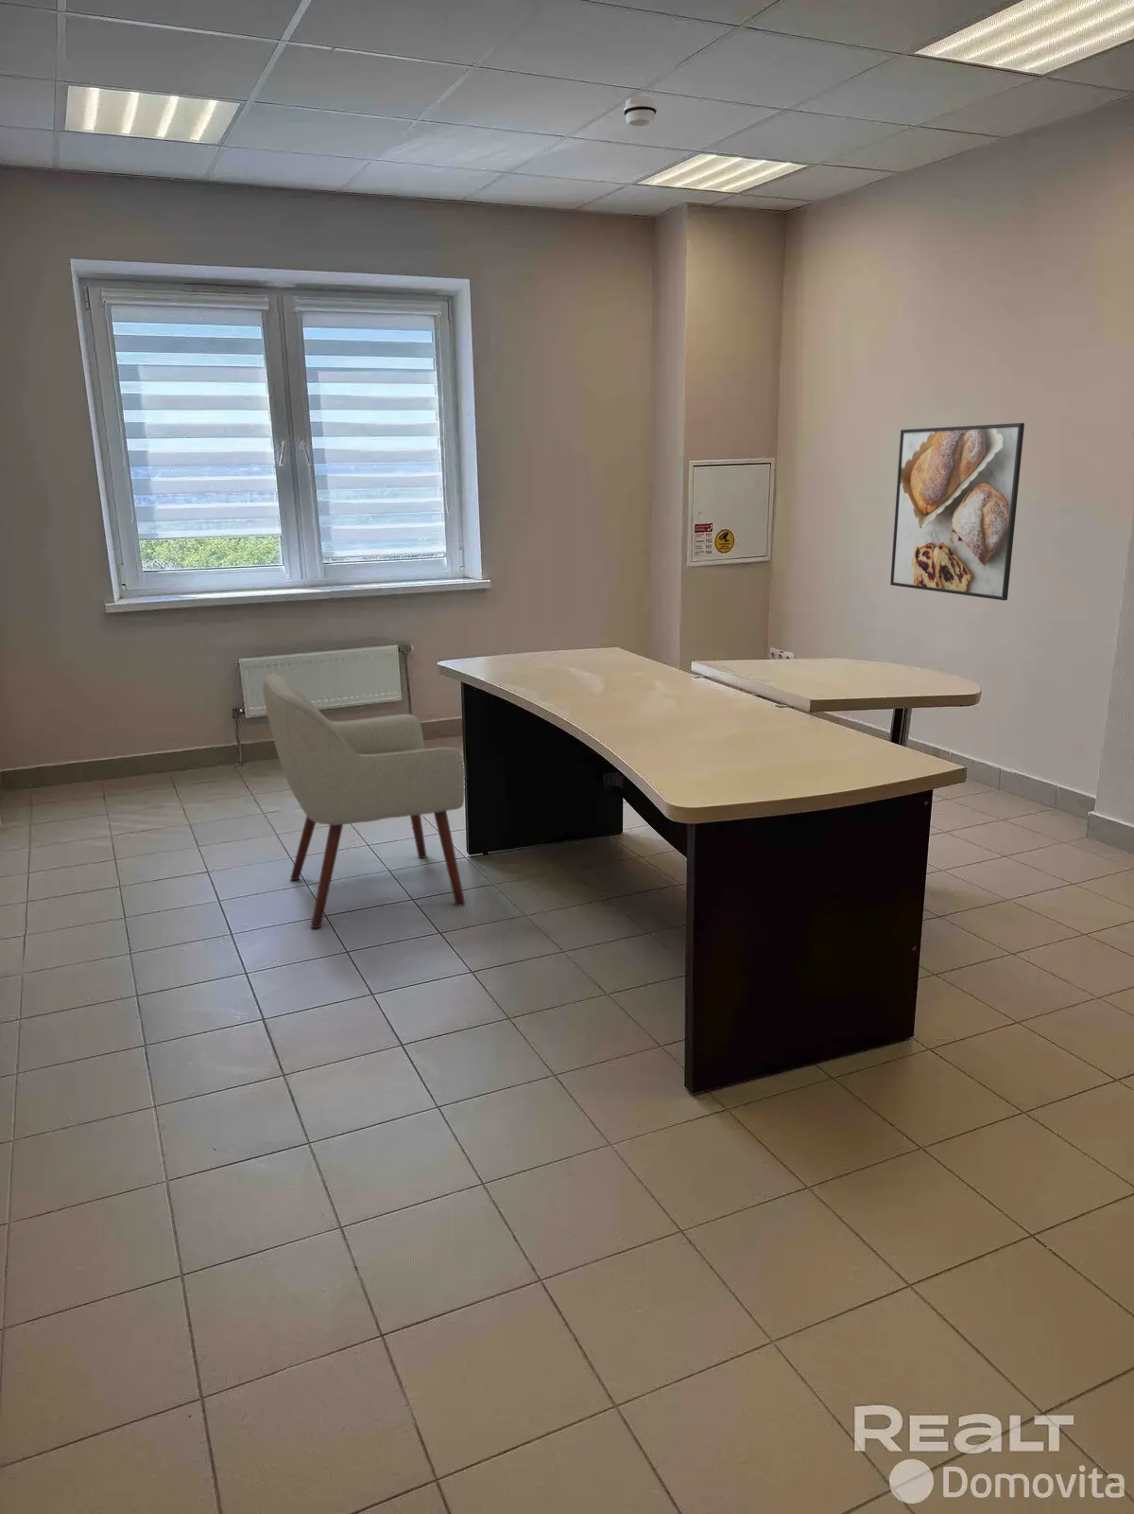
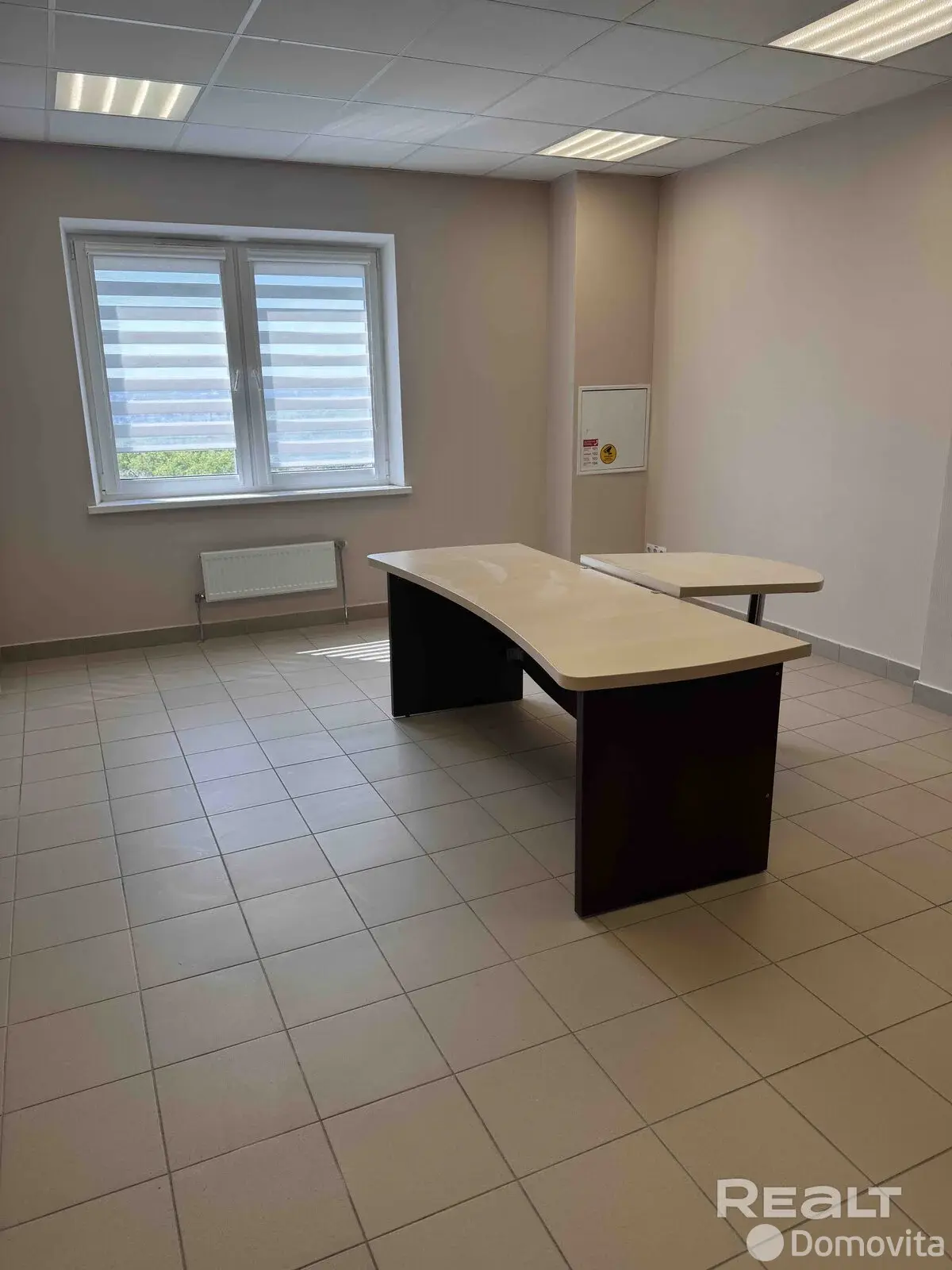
- smoke detector [623,95,658,128]
- chair [262,672,466,929]
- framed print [890,422,1026,601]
